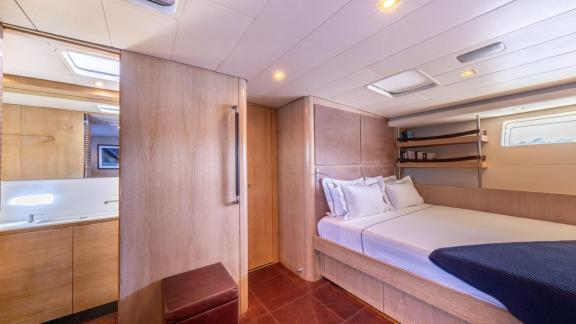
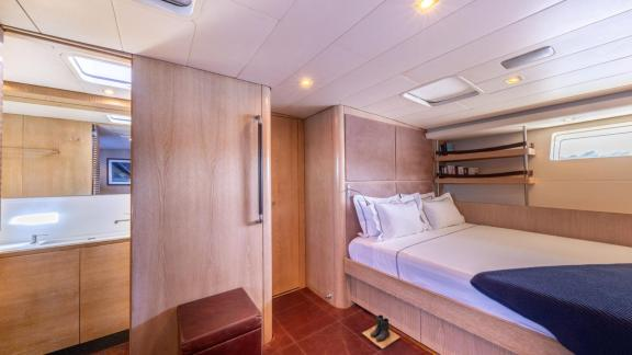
+ boots [361,313,402,351]
